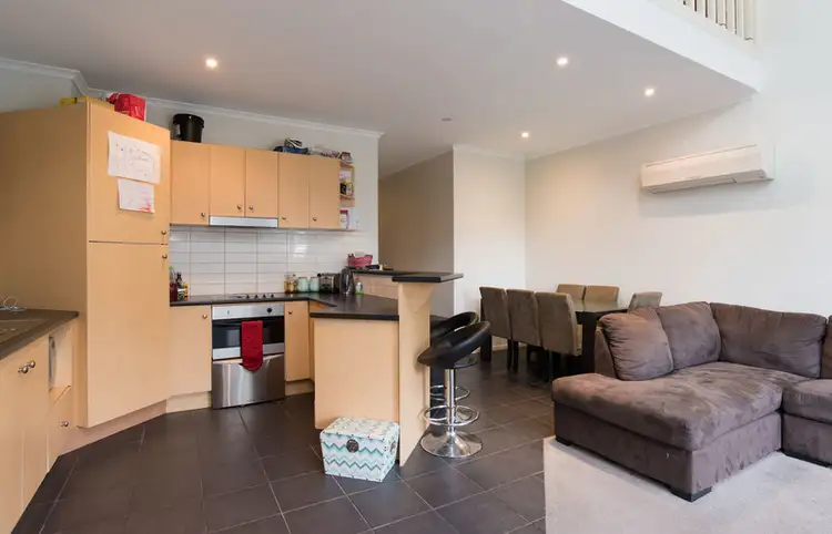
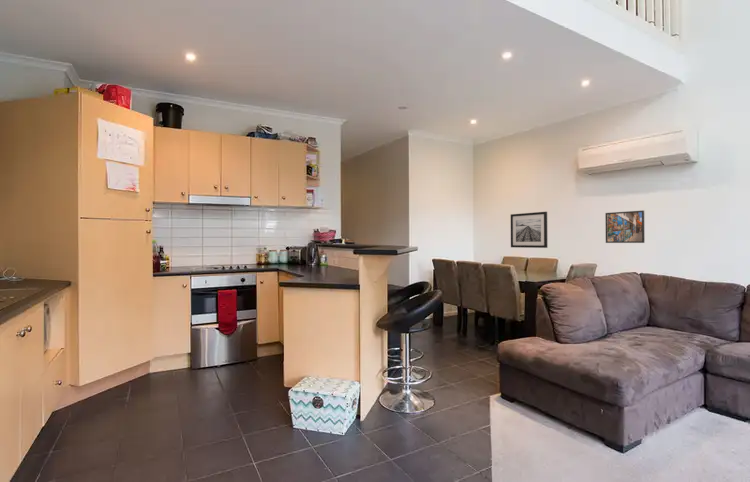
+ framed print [604,209,645,244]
+ wall art [510,211,548,249]
